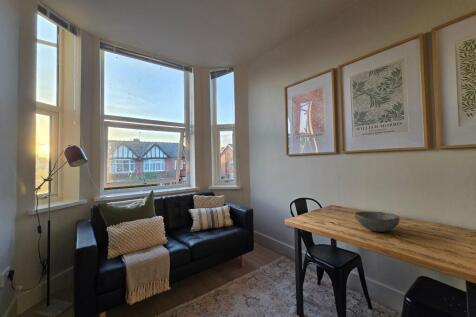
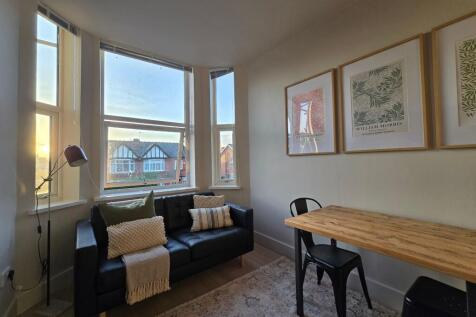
- bowl [353,211,400,233]
